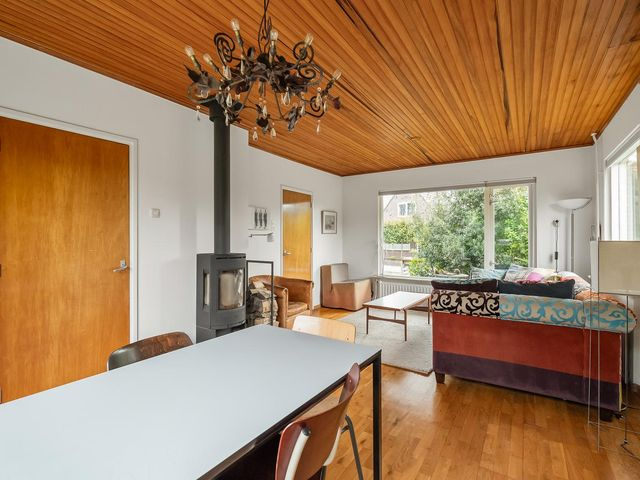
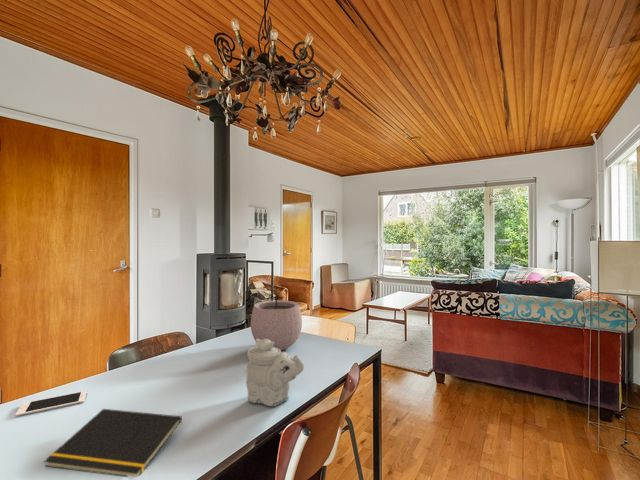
+ plant pot [250,284,303,351]
+ notepad [43,408,183,478]
+ cell phone [14,390,87,417]
+ teapot [245,339,305,407]
